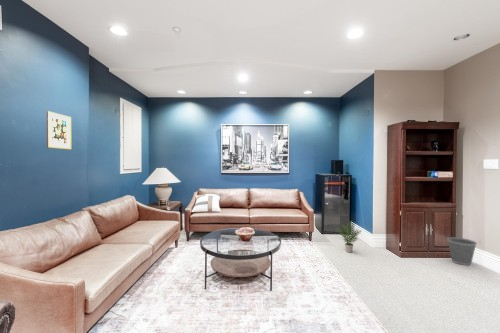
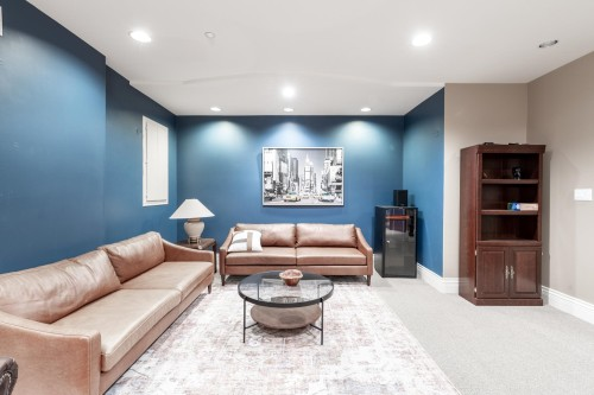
- wastebasket [446,236,478,266]
- wall art [46,110,72,150]
- potted plant [336,220,362,254]
